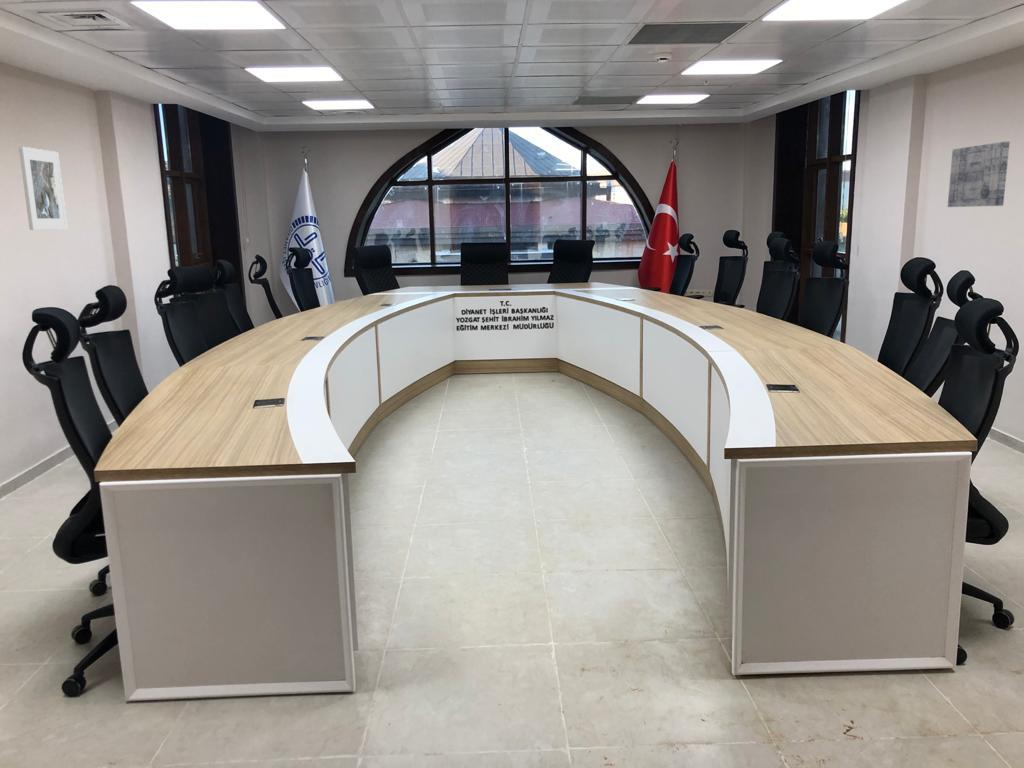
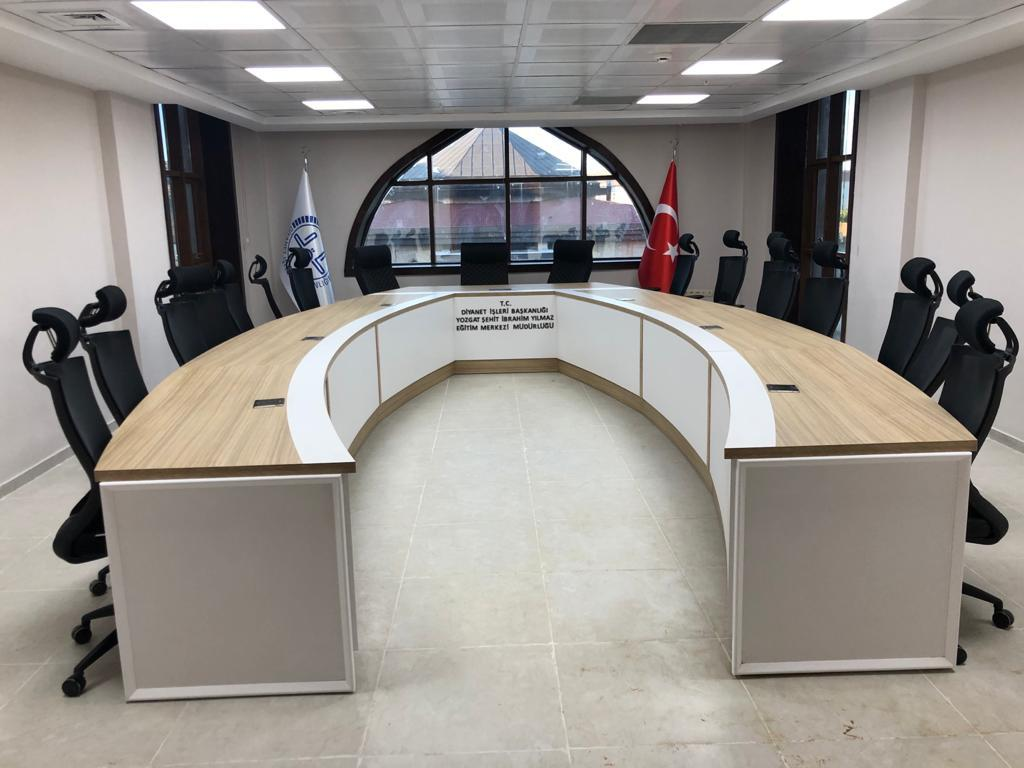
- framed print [18,146,68,231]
- wall art [947,141,1011,208]
